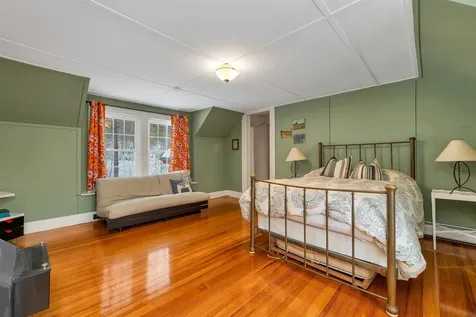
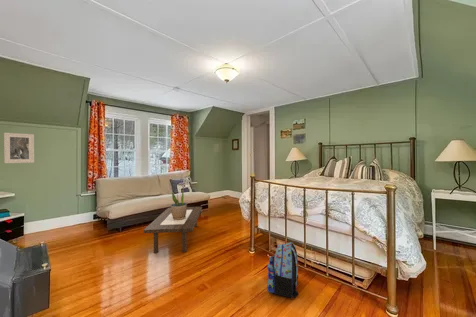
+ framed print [3,132,35,164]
+ backpack [266,241,299,299]
+ potted plant [170,189,188,220]
+ coffee table [143,206,203,254]
